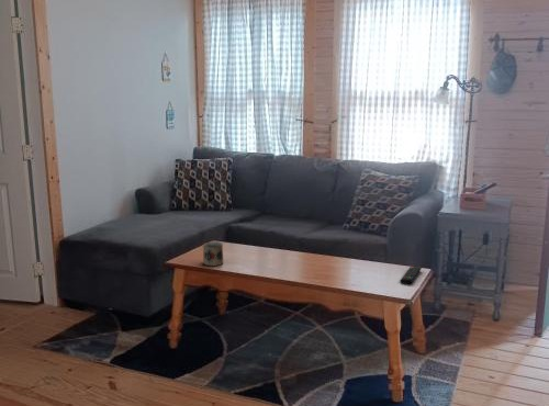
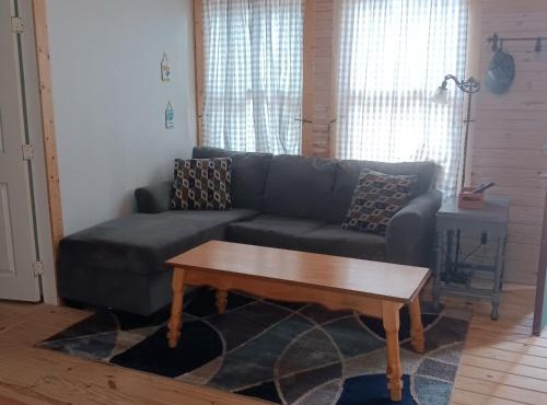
- remote control [399,266,423,285]
- mug [202,240,224,268]
